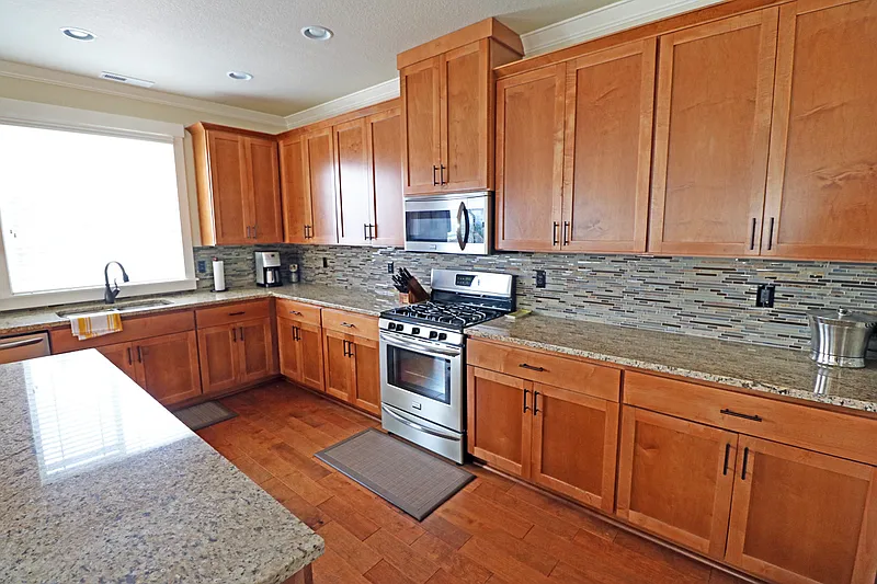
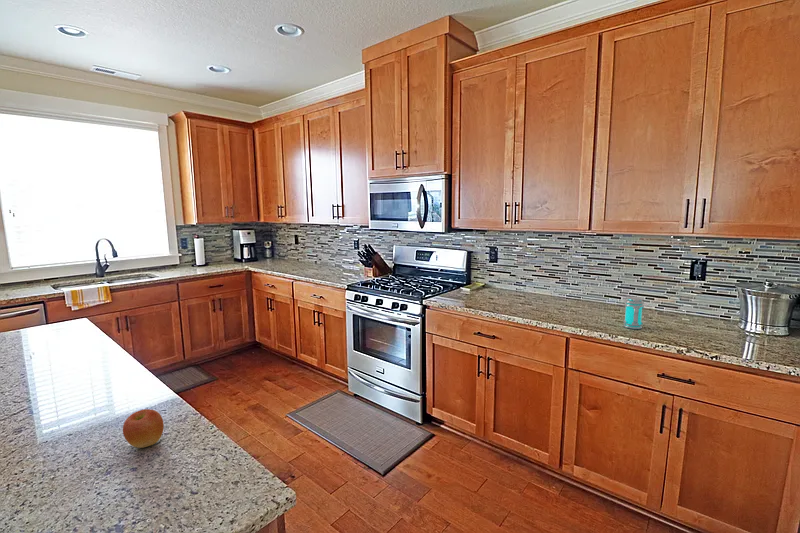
+ jar [622,296,645,330]
+ apple [122,408,165,449]
